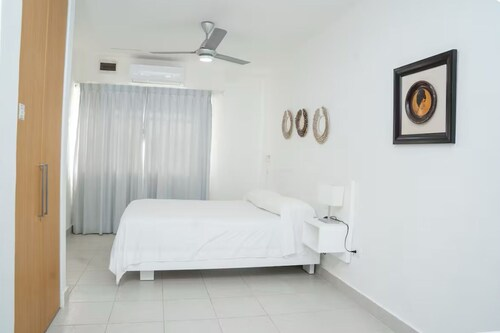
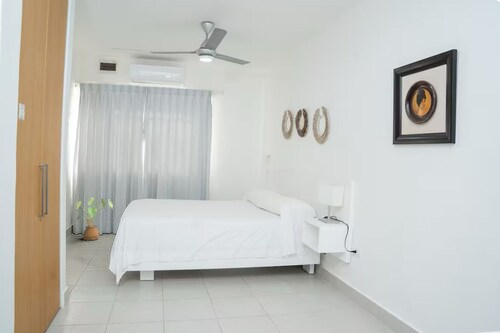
+ house plant [75,197,114,241]
